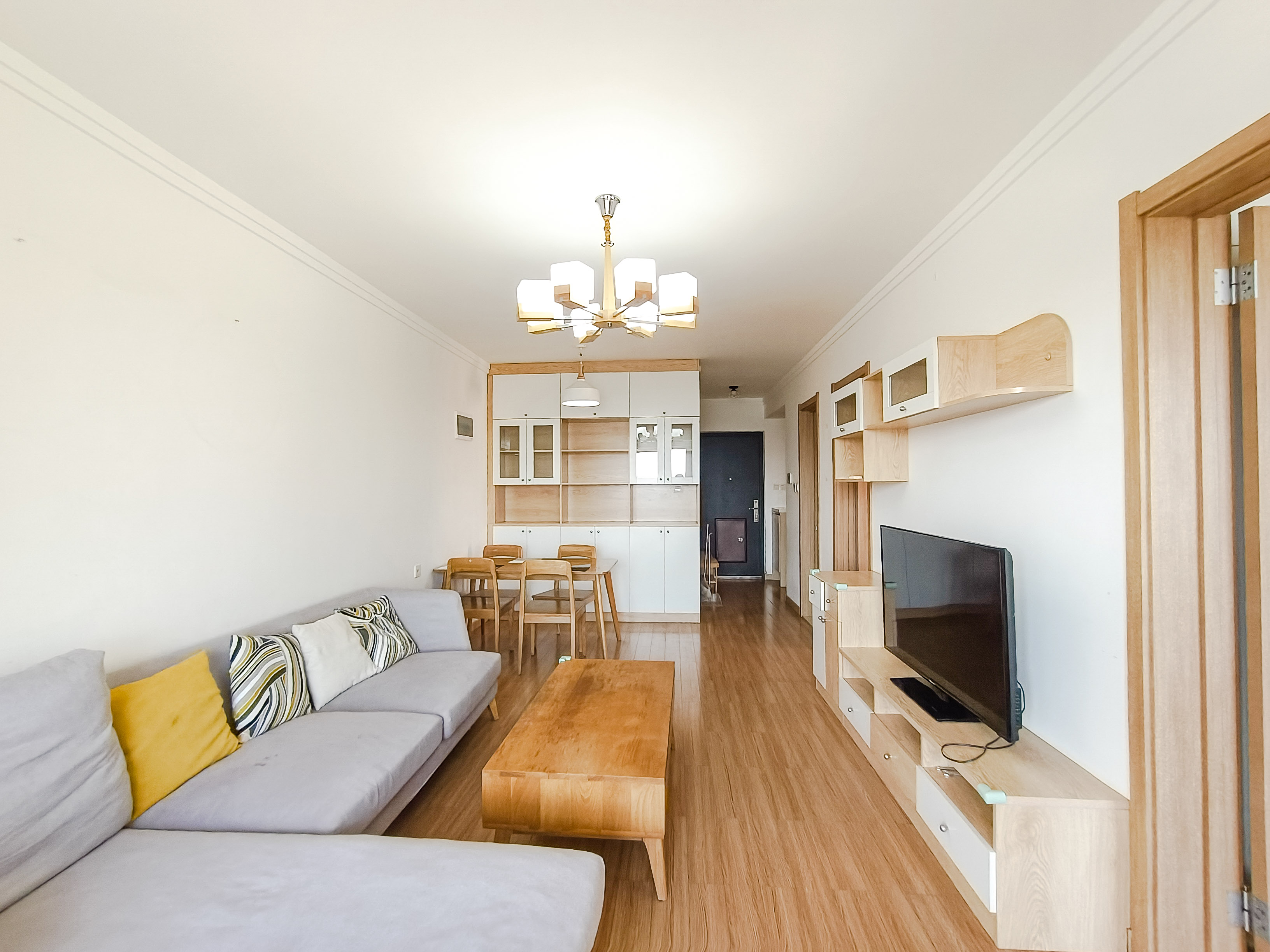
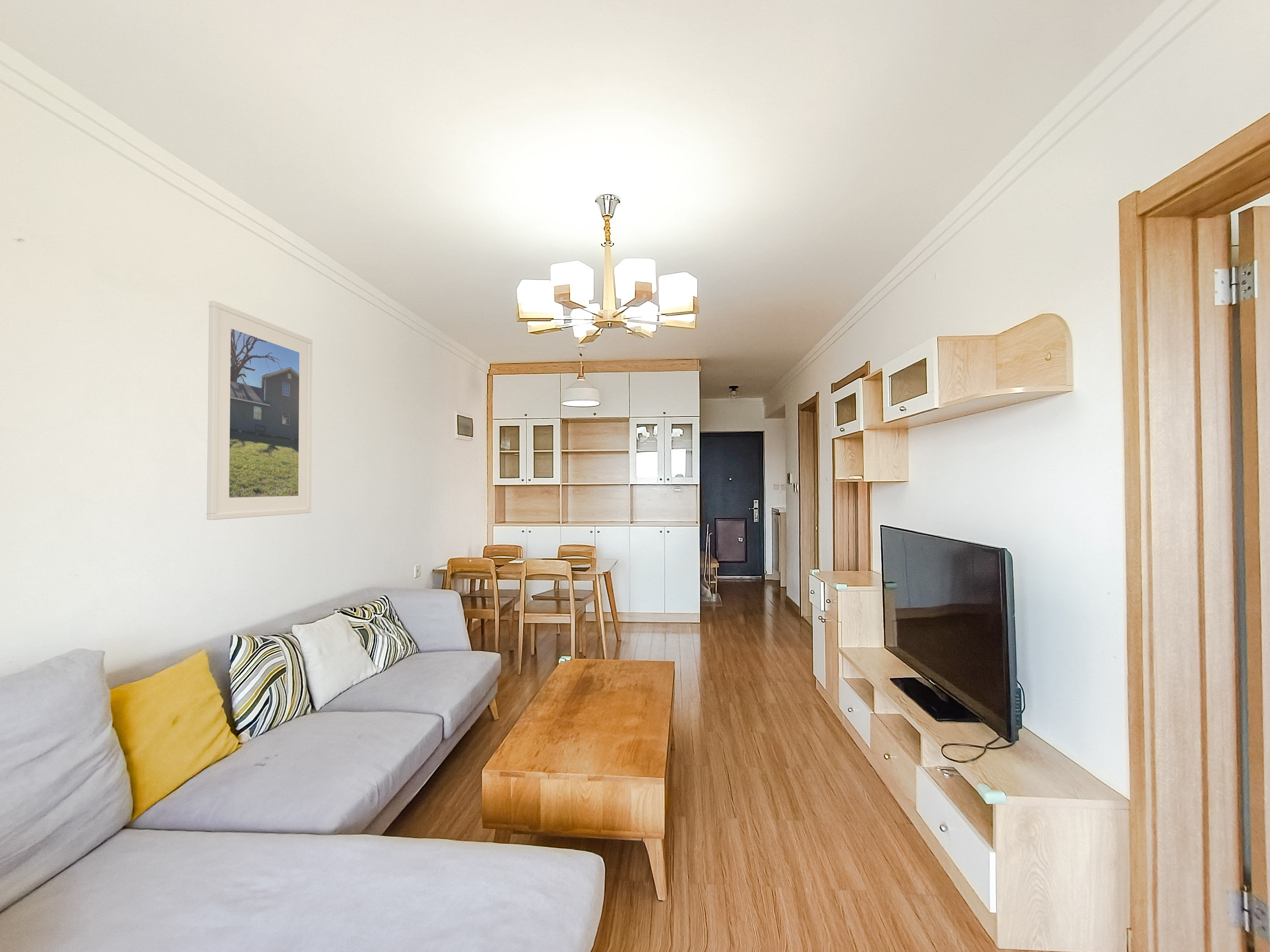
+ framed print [207,300,313,520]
